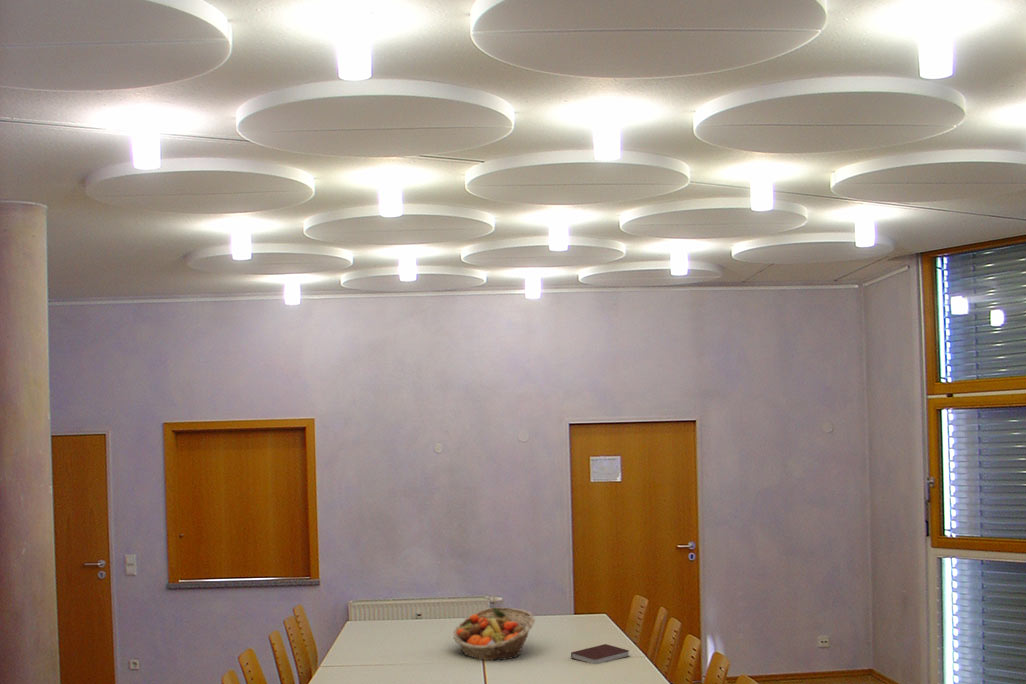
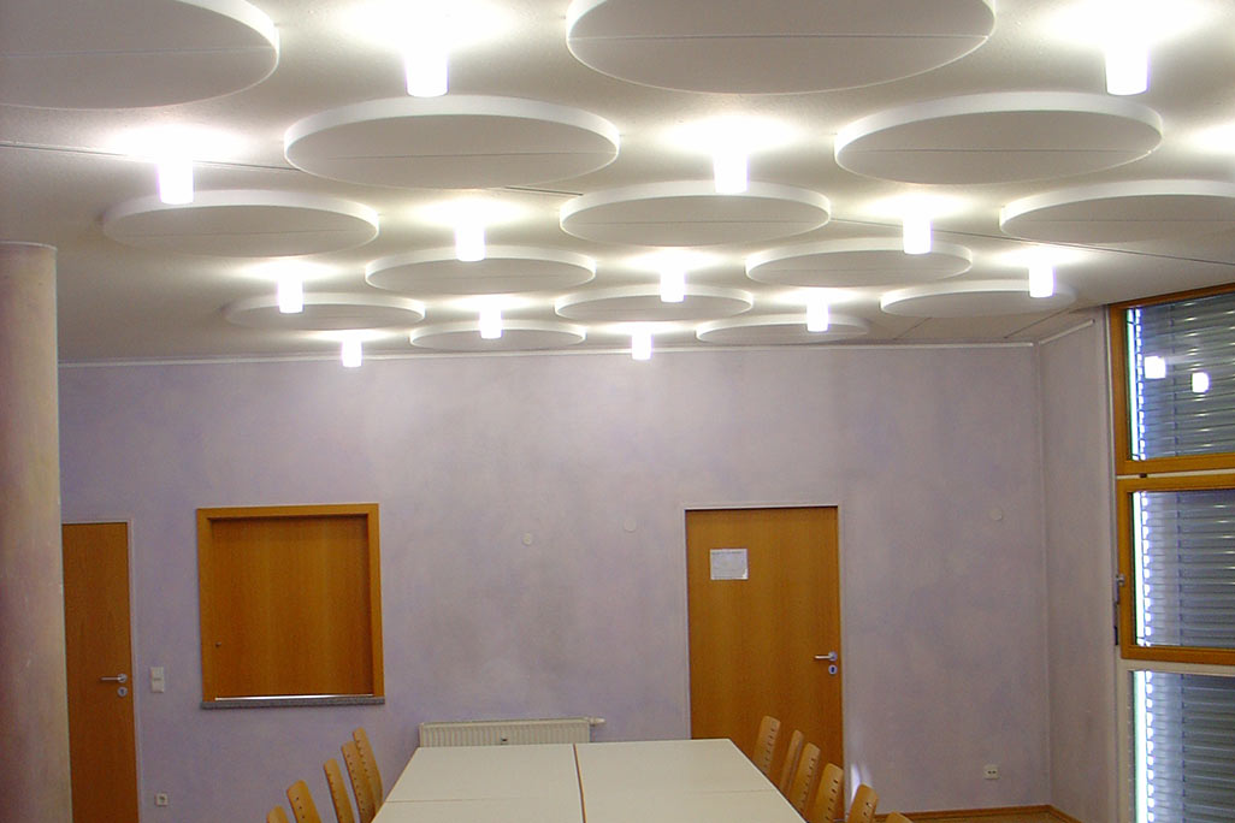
- notebook [570,643,630,665]
- fruit basket [452,606,536,661]
